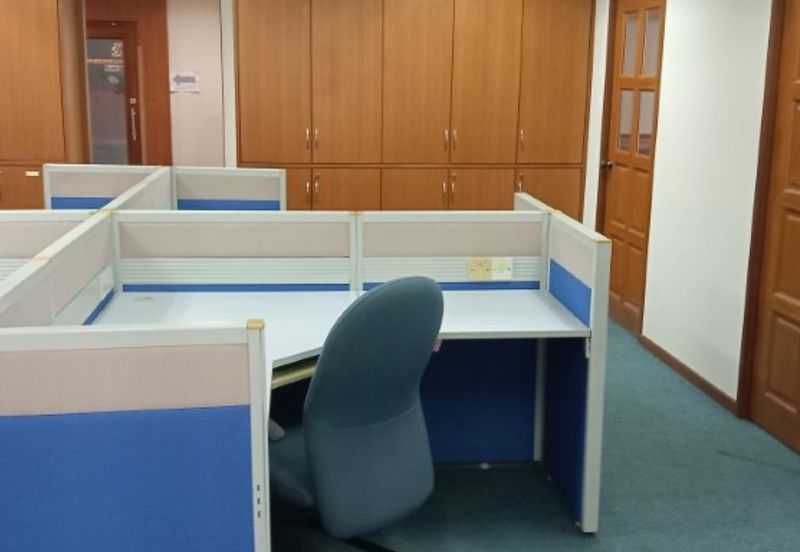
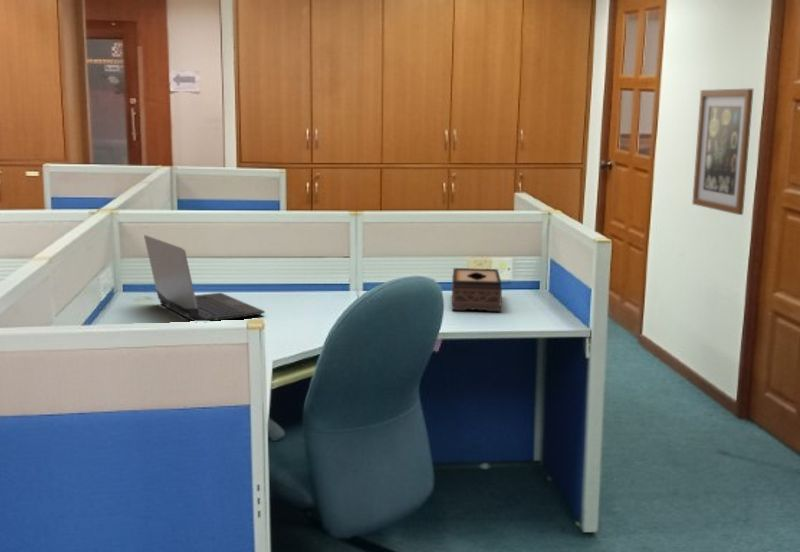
+ laptop computer [143,234,266,322]
+ wall art [691,88,754,216]
+ tissue box [451,267,503,312]
